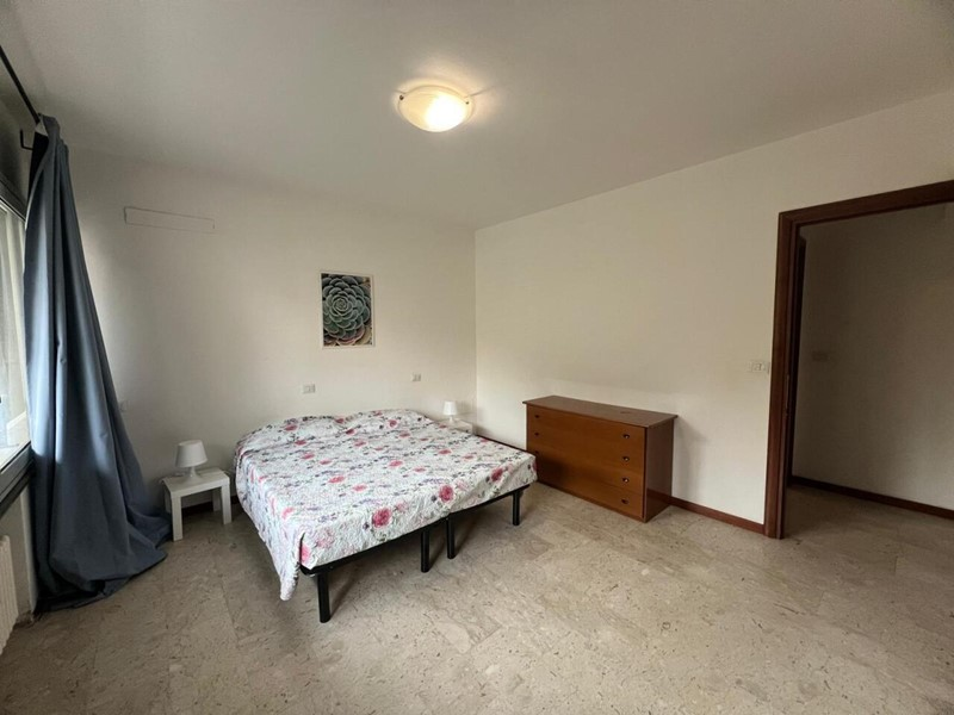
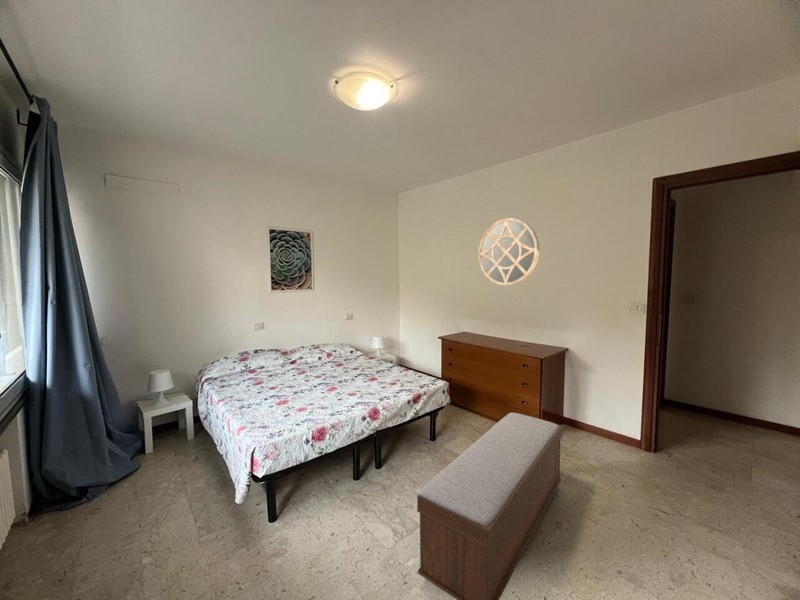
+ home mirror [477,217,540,286]
+ bench [416,412,563,600]
